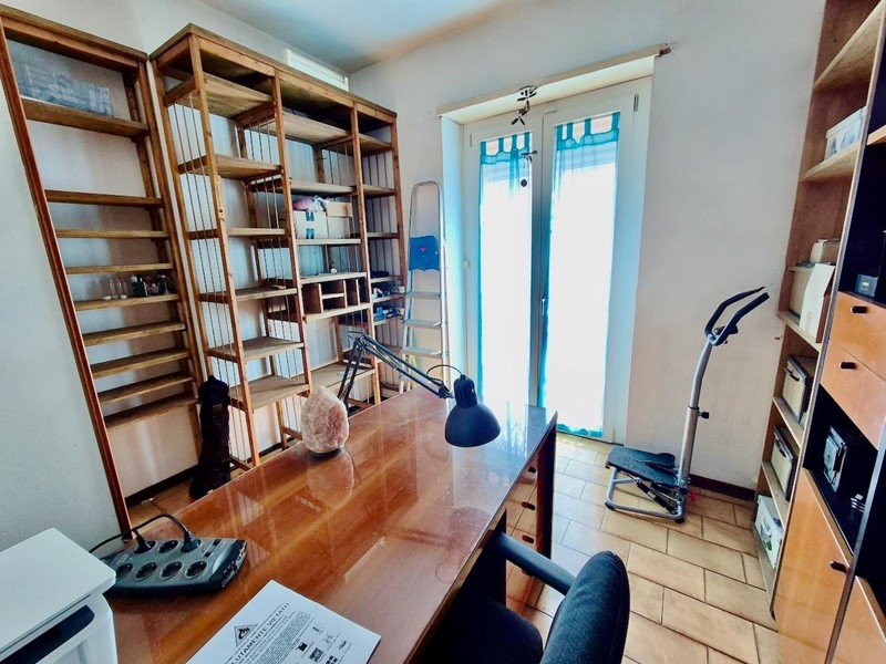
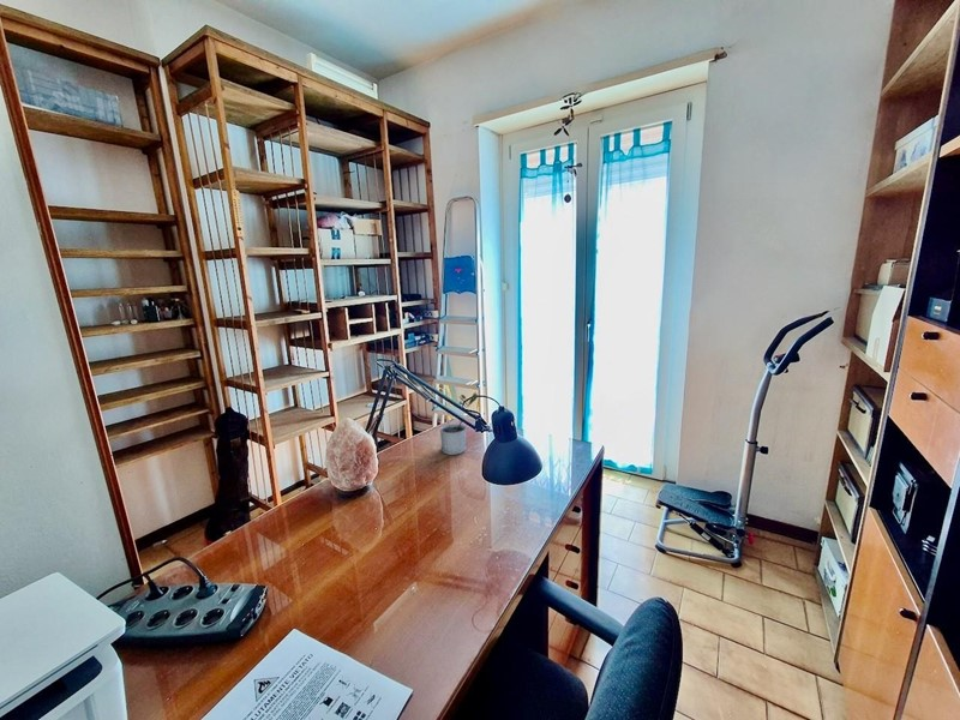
+ potted plant [439,391,479,456]
